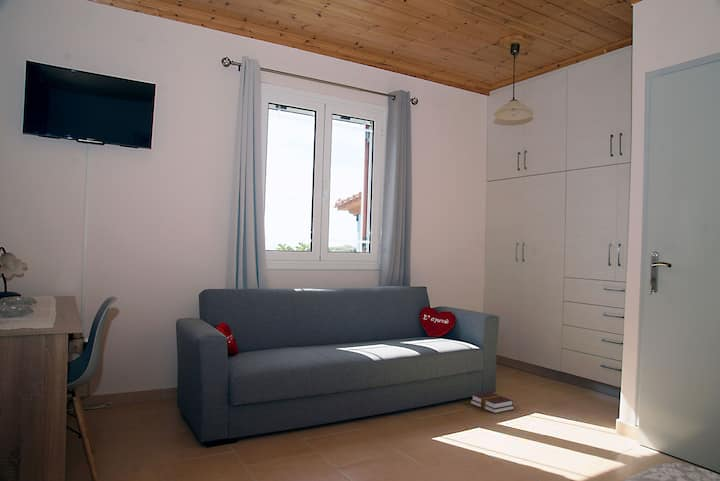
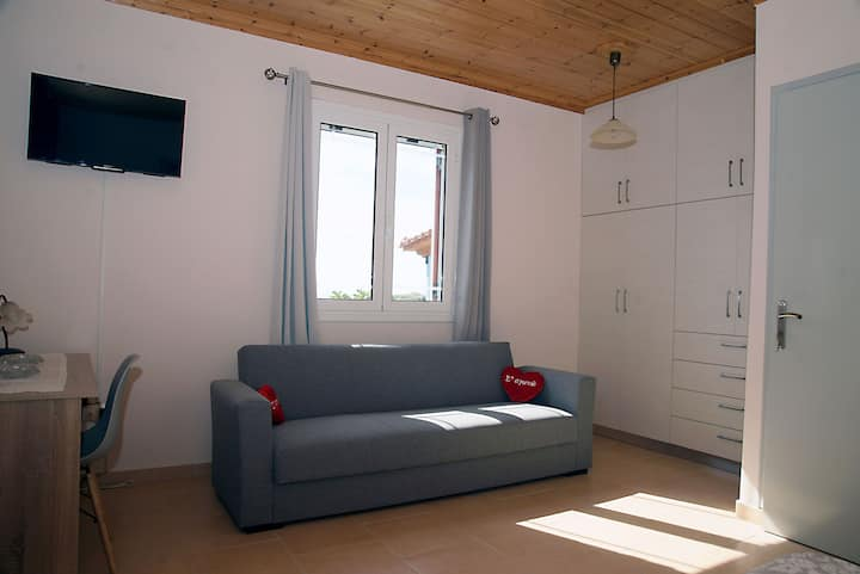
- hardback book [470,391,515,414]
